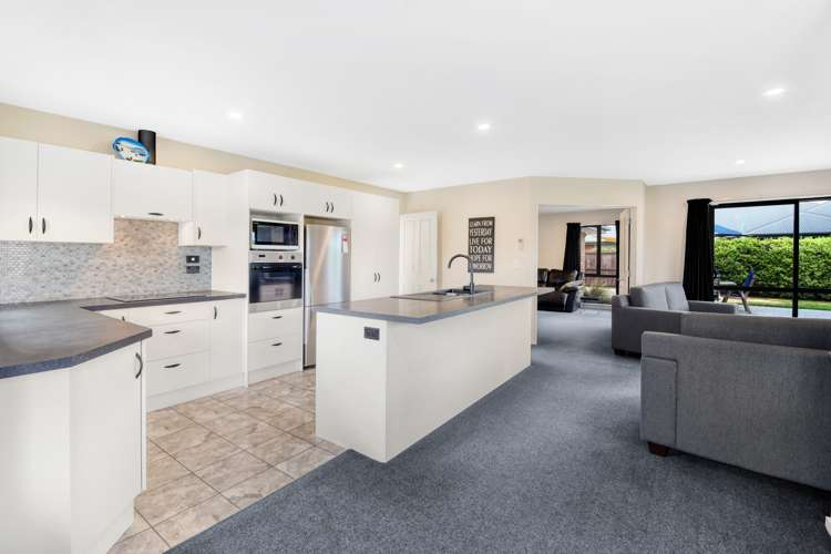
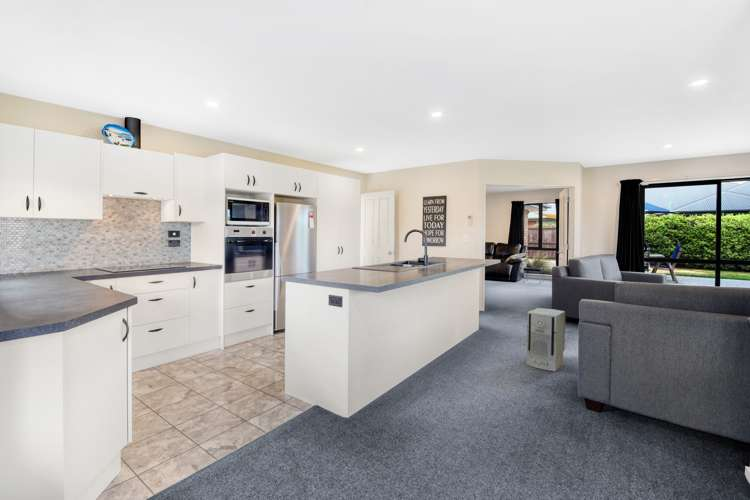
+ air purifier [526,307,566,372]
